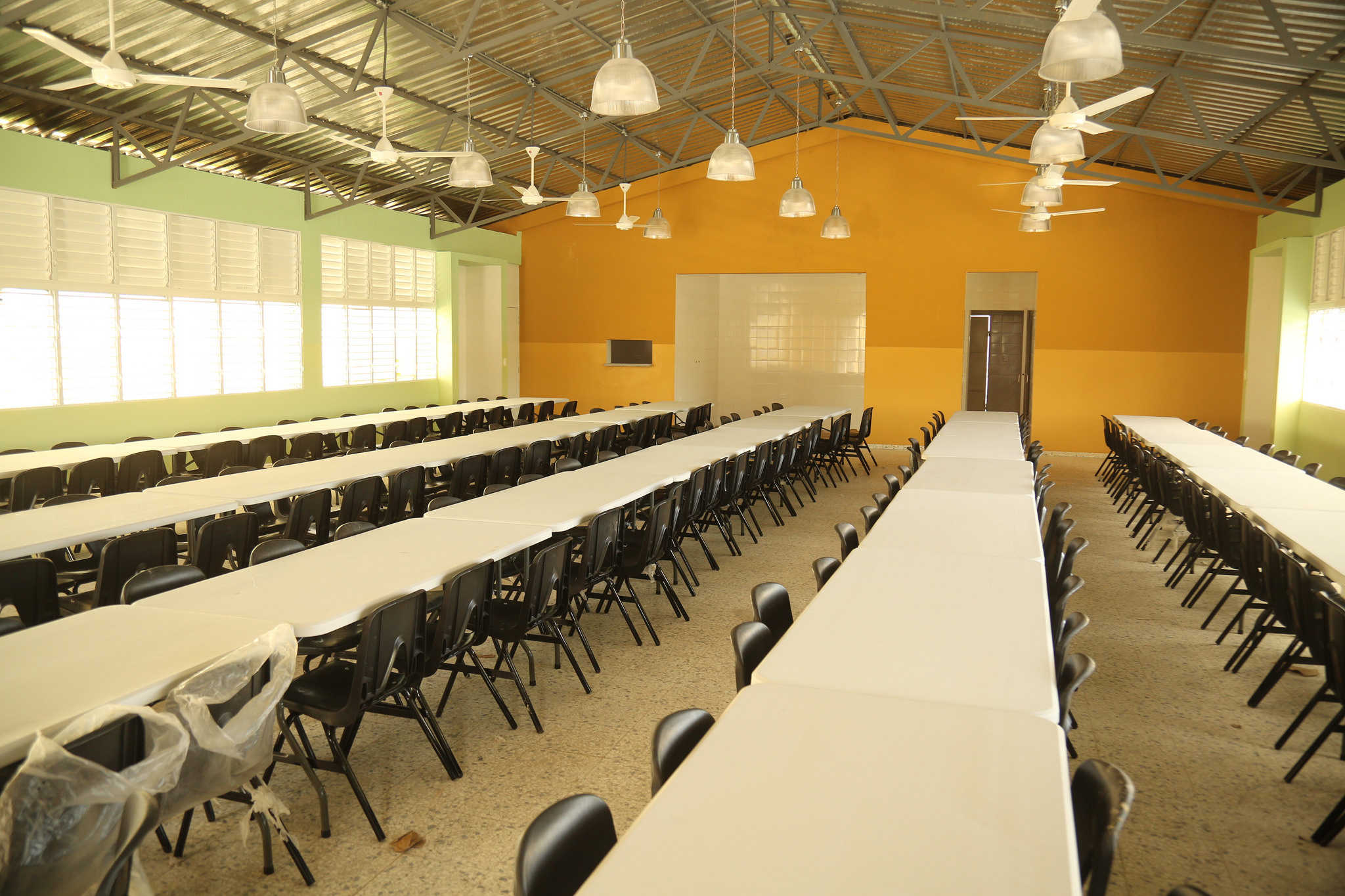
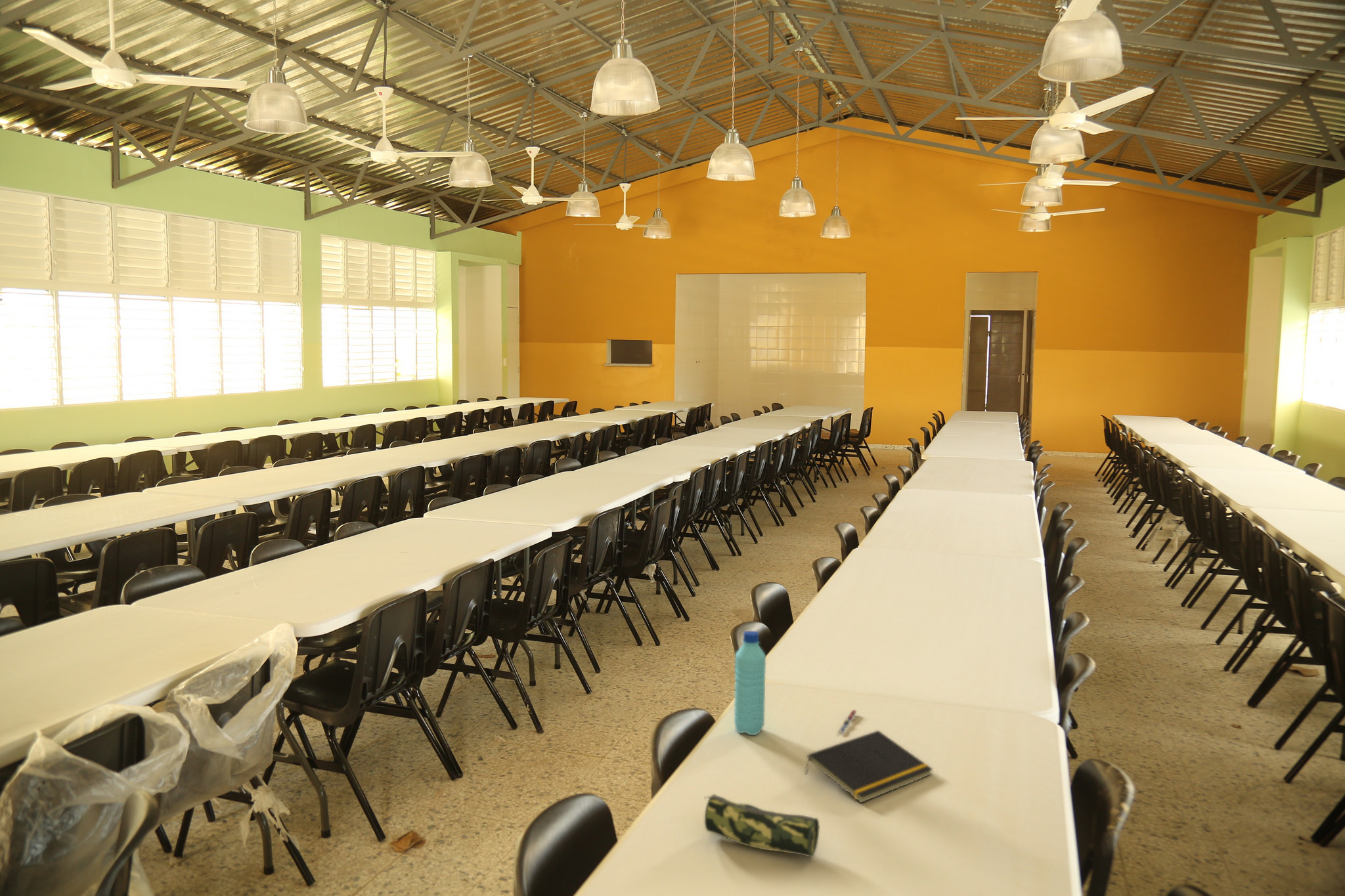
+ water bottle [734,630,766,736]
+ pen [837,709,857,735]
+ pencil case [703,794,820,858]
+ notepad [805,730,934,803]
